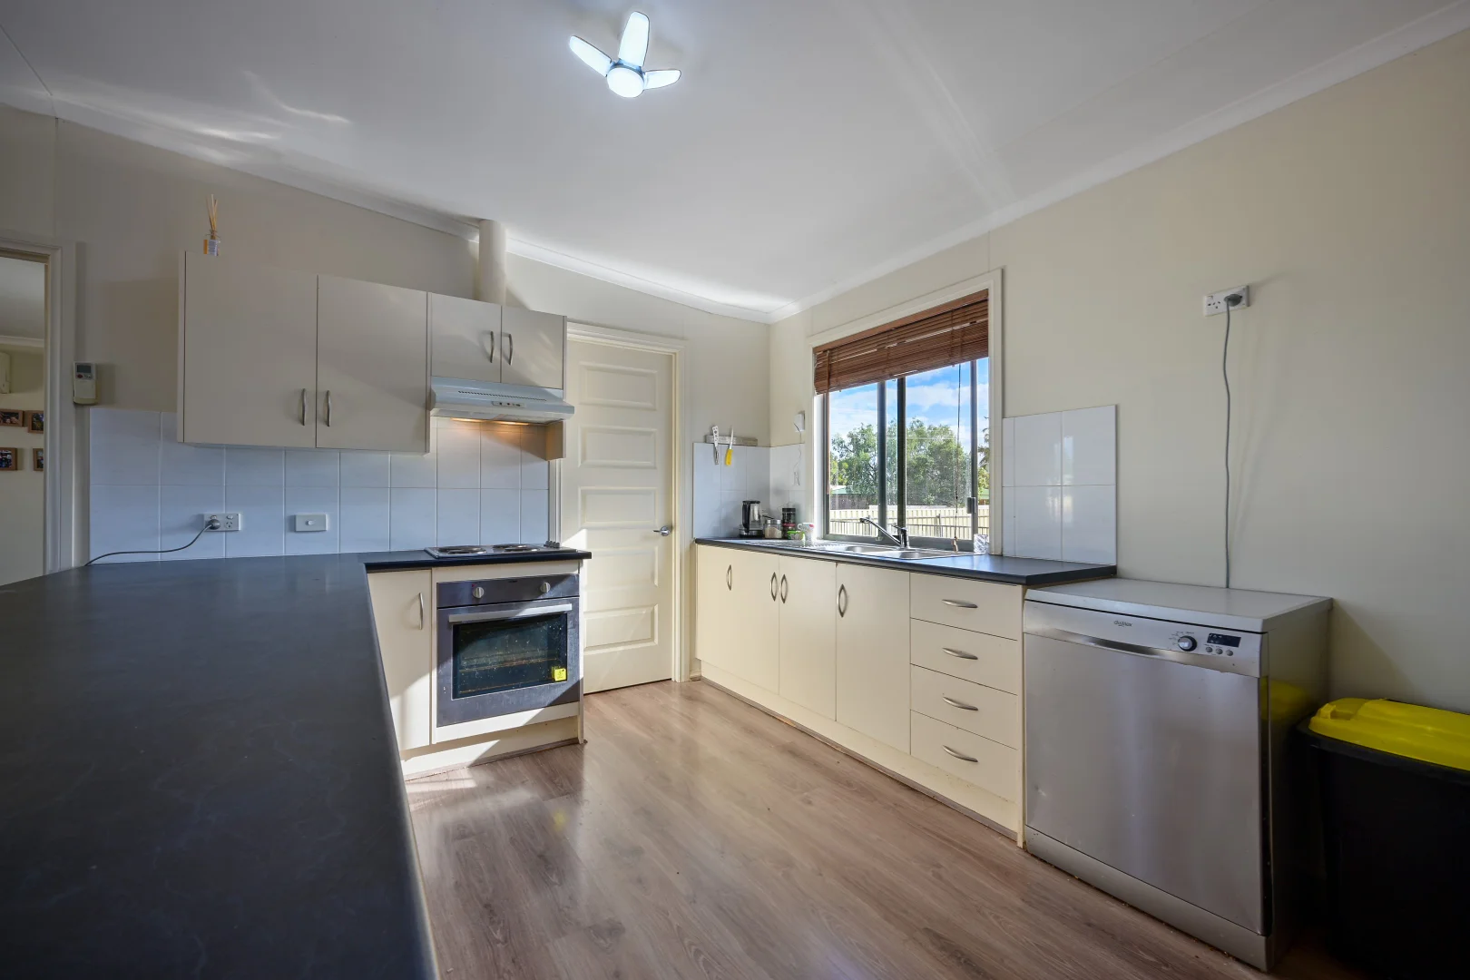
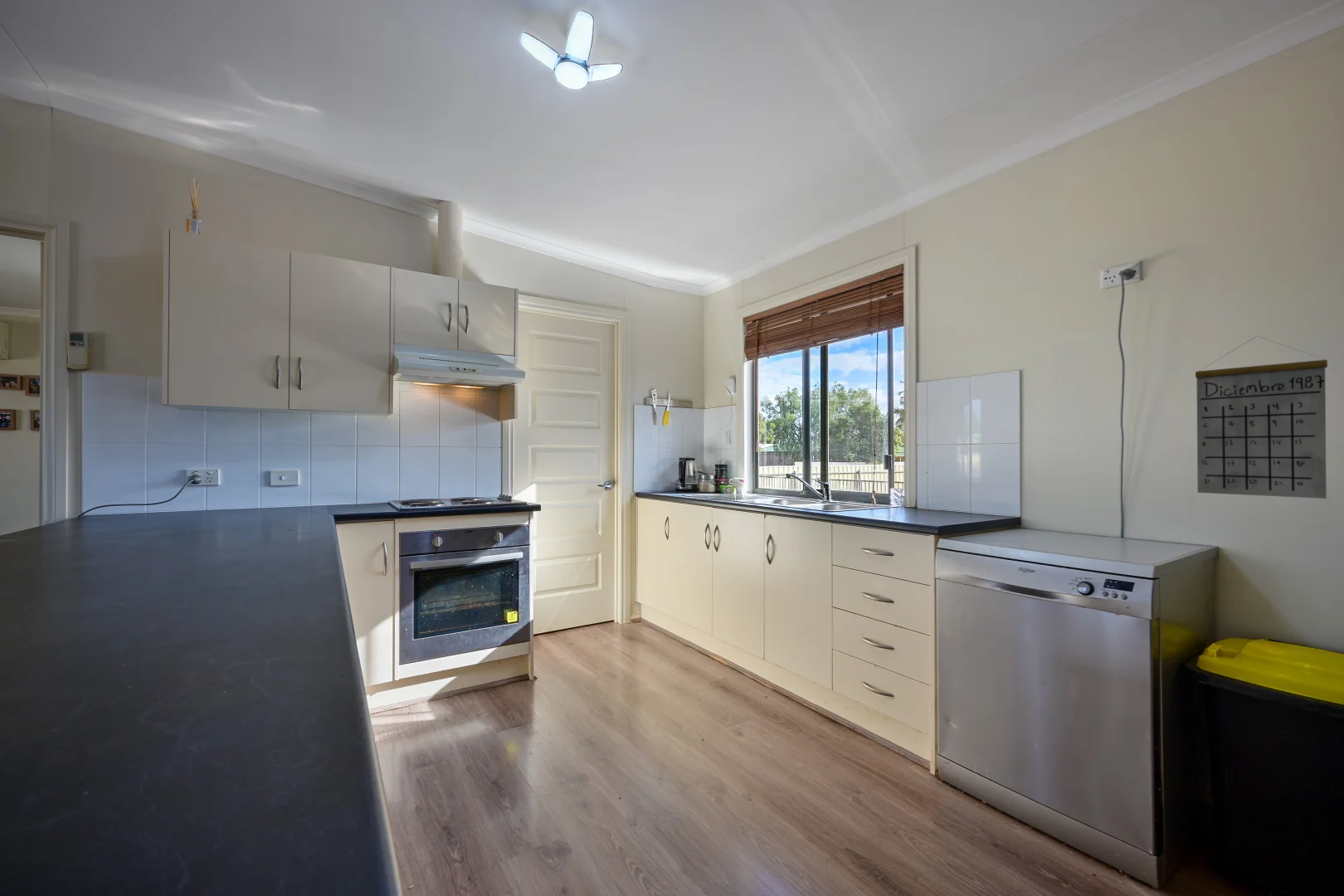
+ calendar [1195,335,1328,499]
